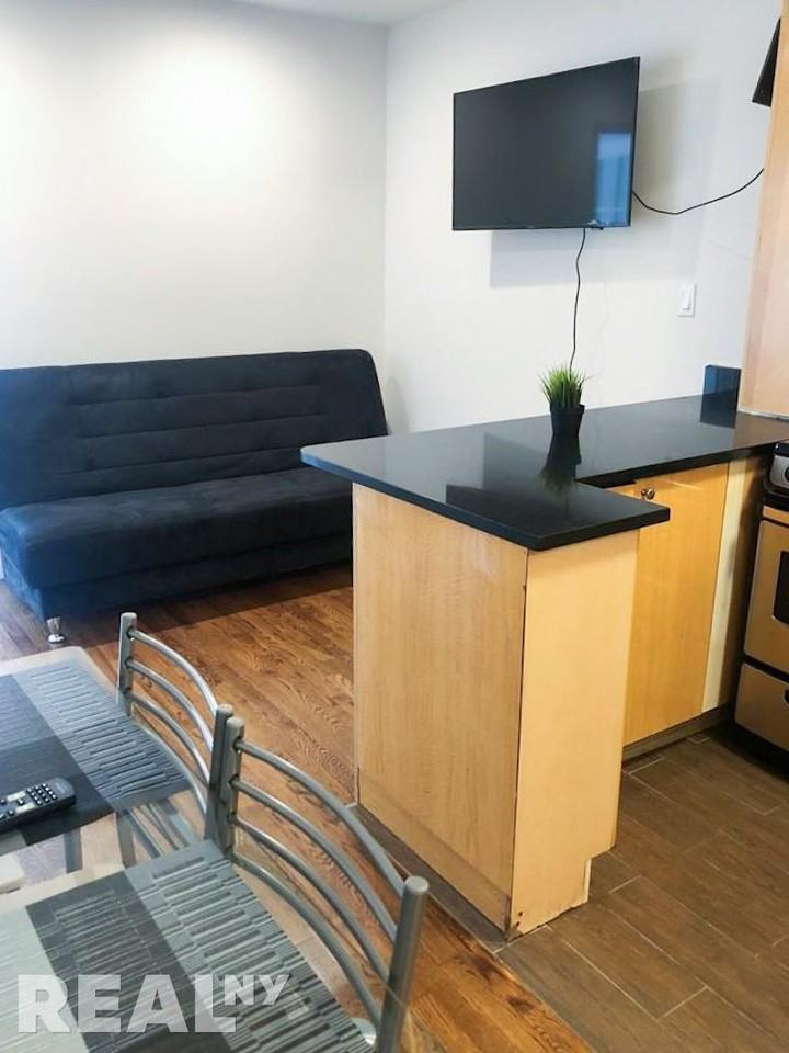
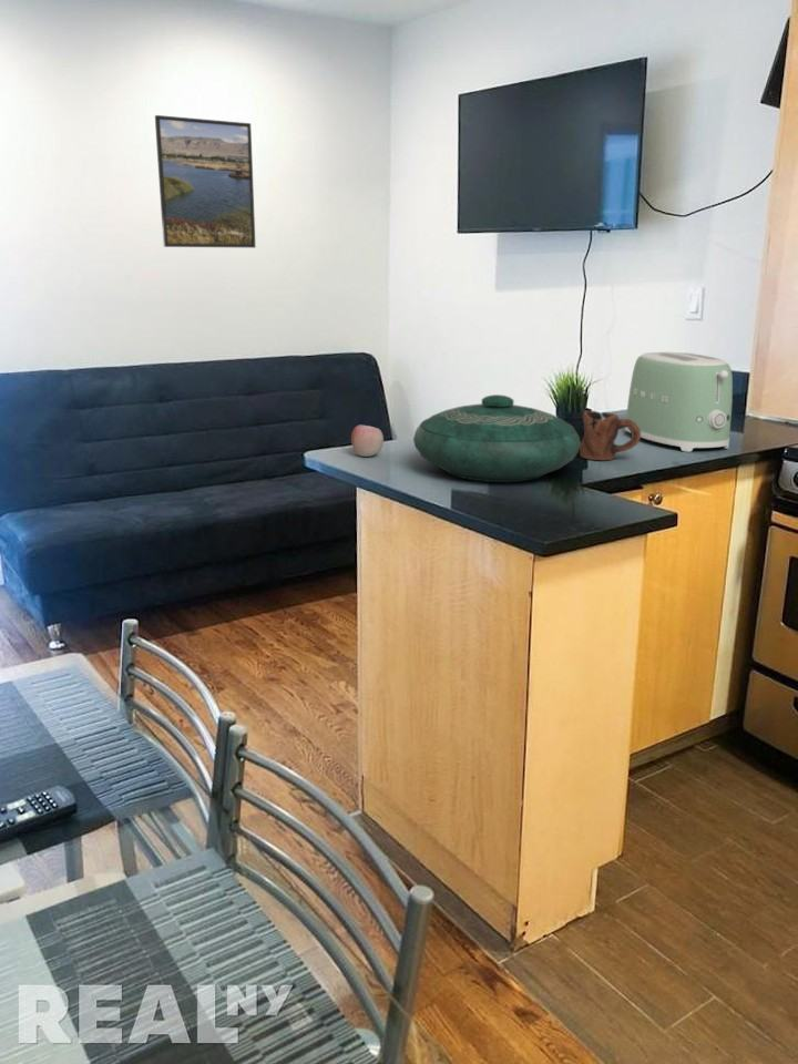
+ decorative bowl [412,393,582,483]
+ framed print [154,114,257,249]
+ toaster [624,351,734,453]
+ apple [350,423,385,458]
+ mug [579,409,642,461]
